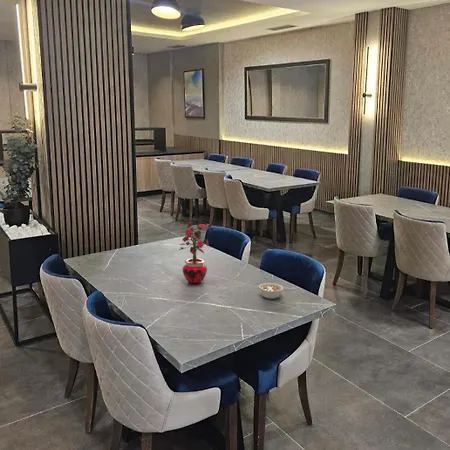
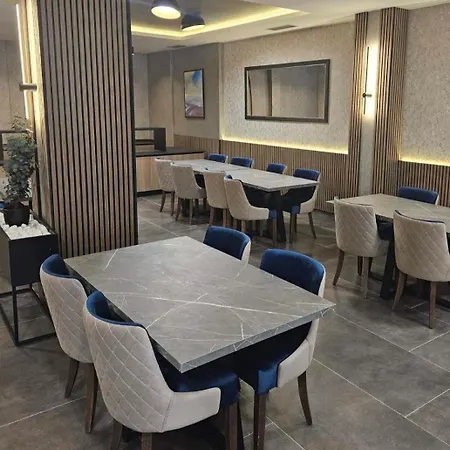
- legume [258,282,284,300]
- potted plant [178,221,211,285]
